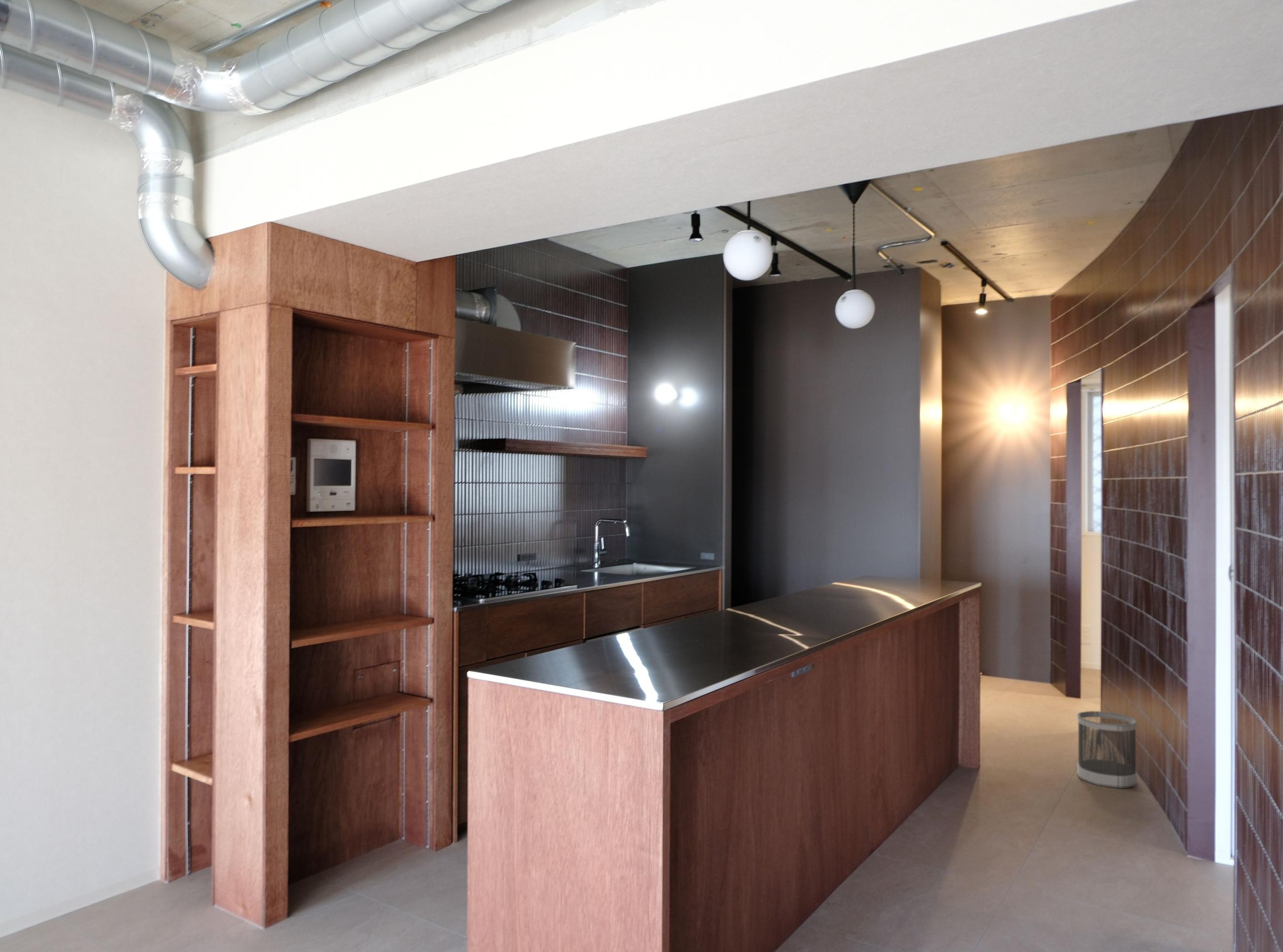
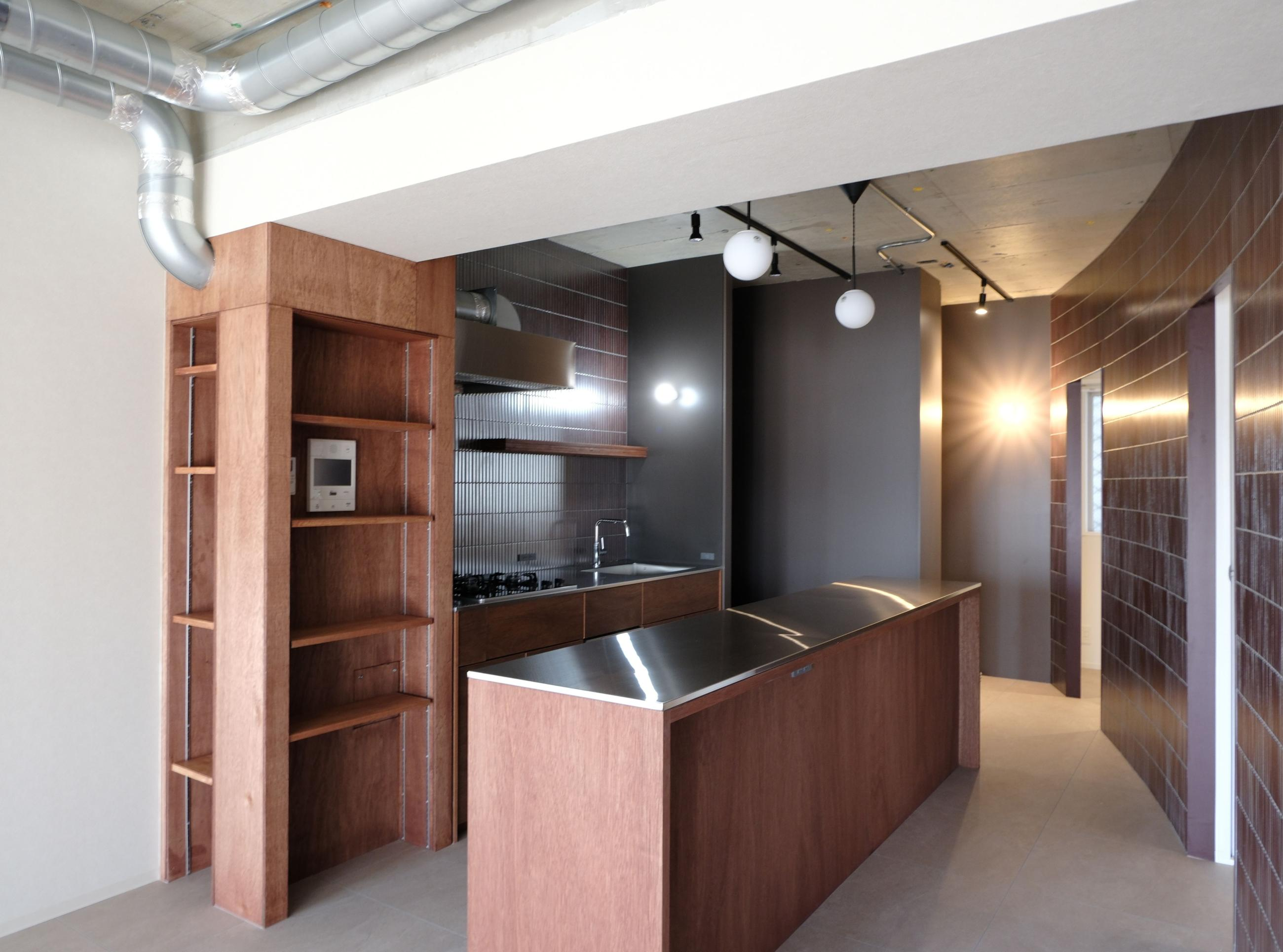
- wastebasket [1077,710,1137,789]
